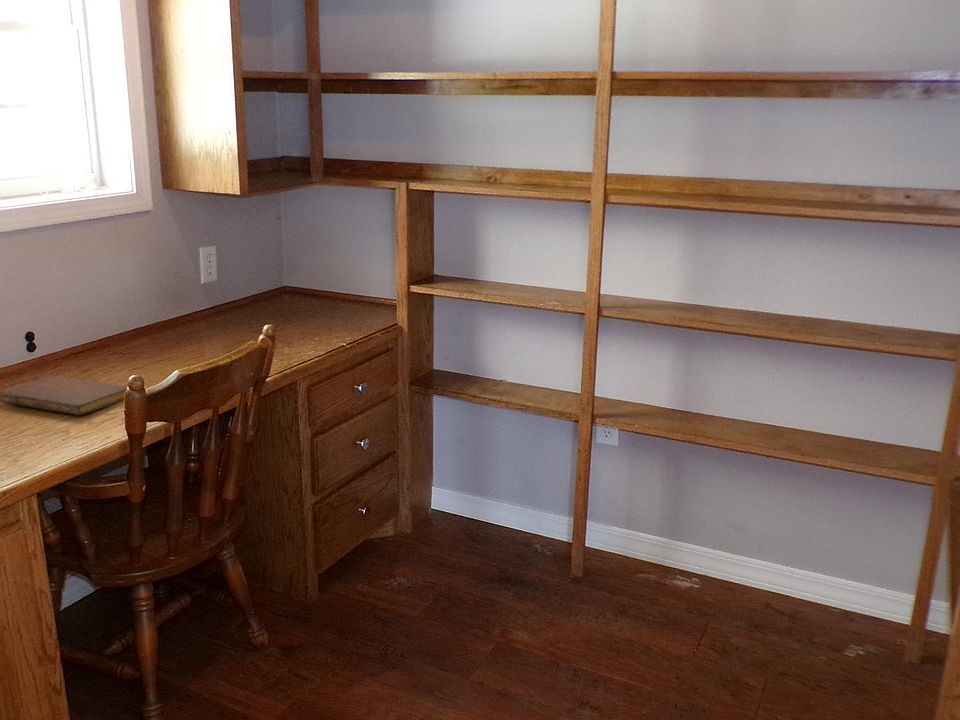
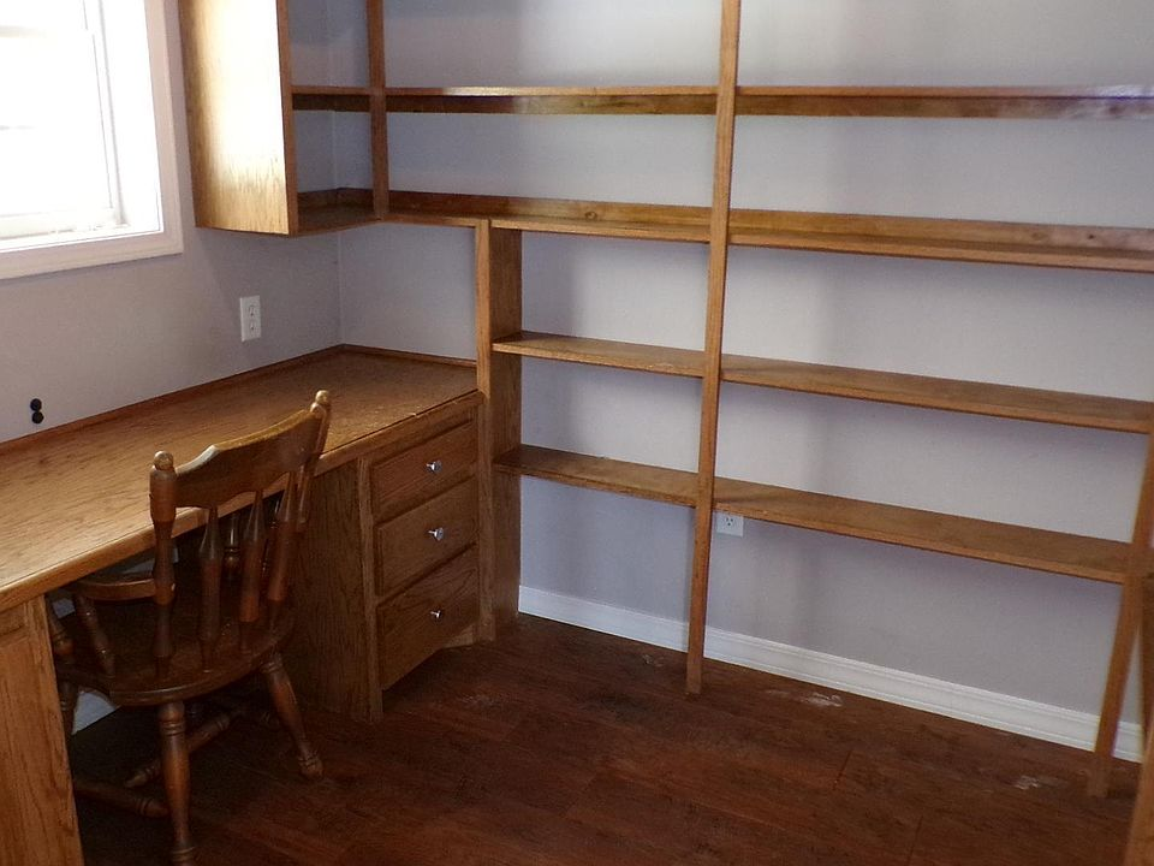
- notebook [0,375,128,416]
